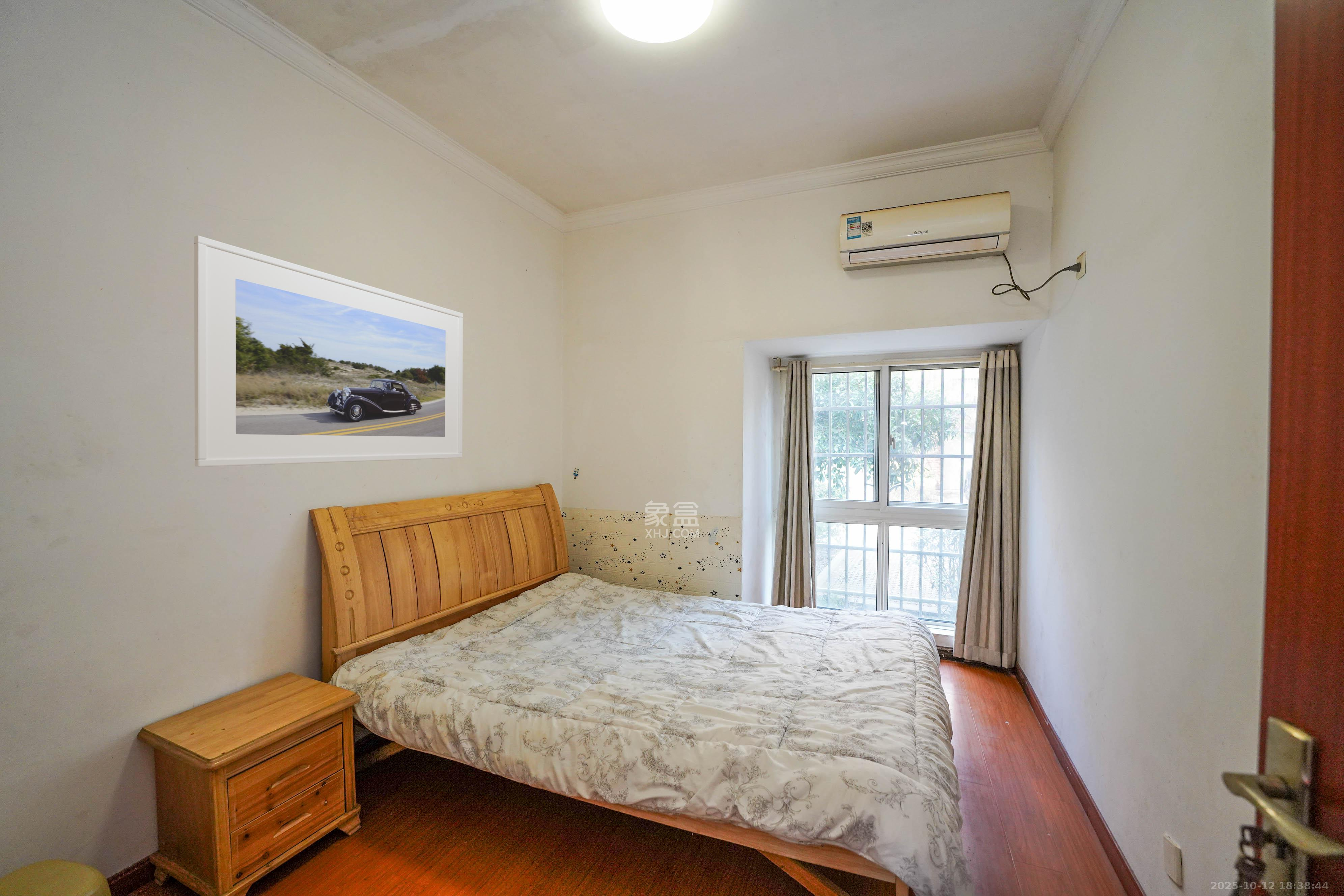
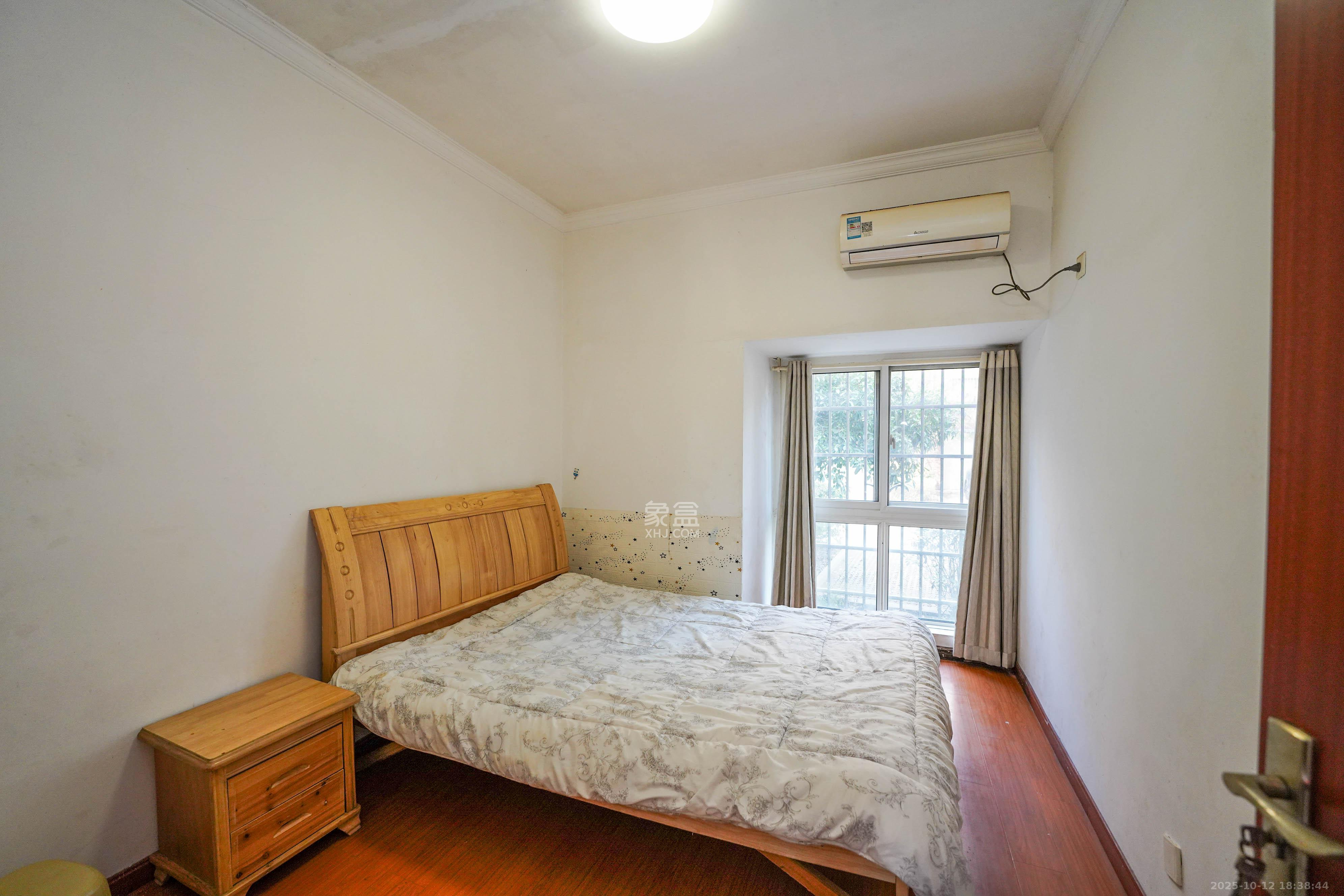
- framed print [194,235,464,467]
